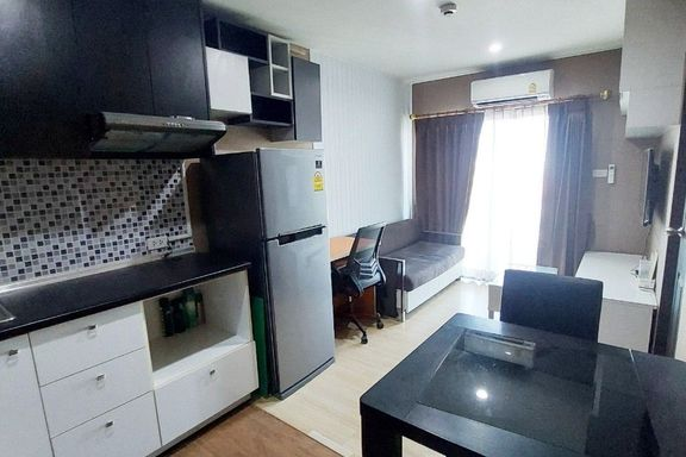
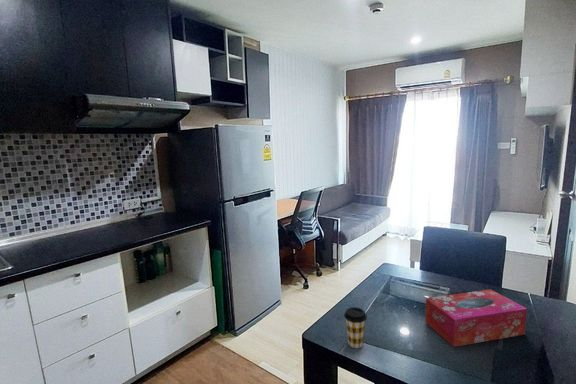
+ coffee cup [343,306,368,349]
+ tissue box [424,288,528,348]
